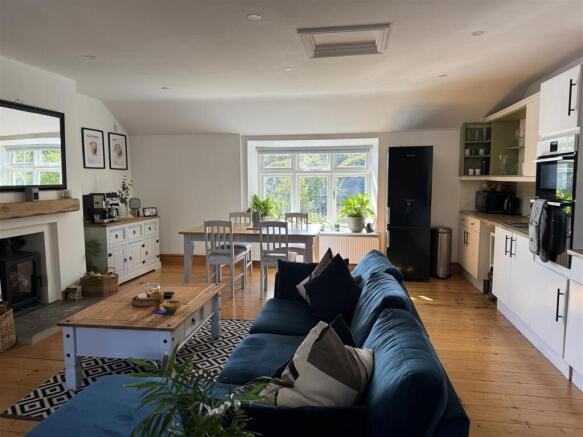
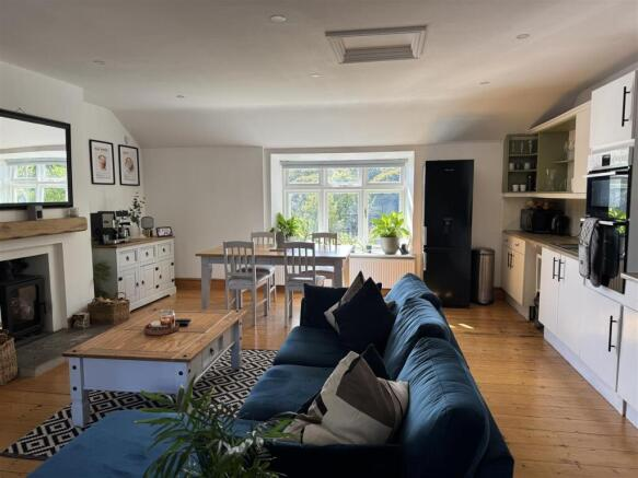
- decorative bowl [149,291,182,316]
